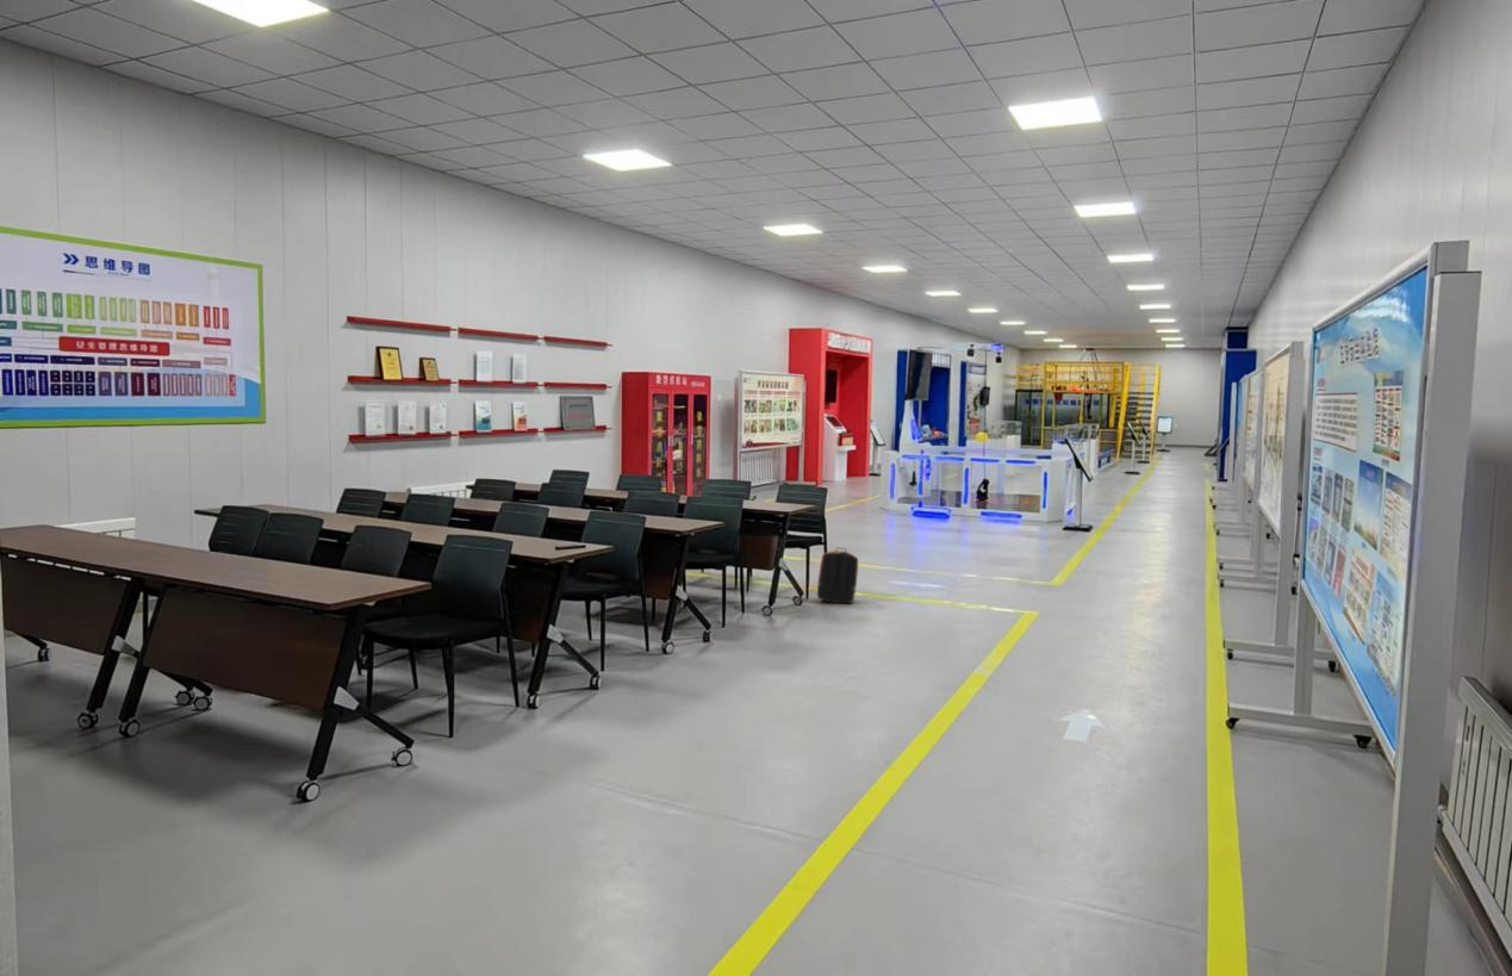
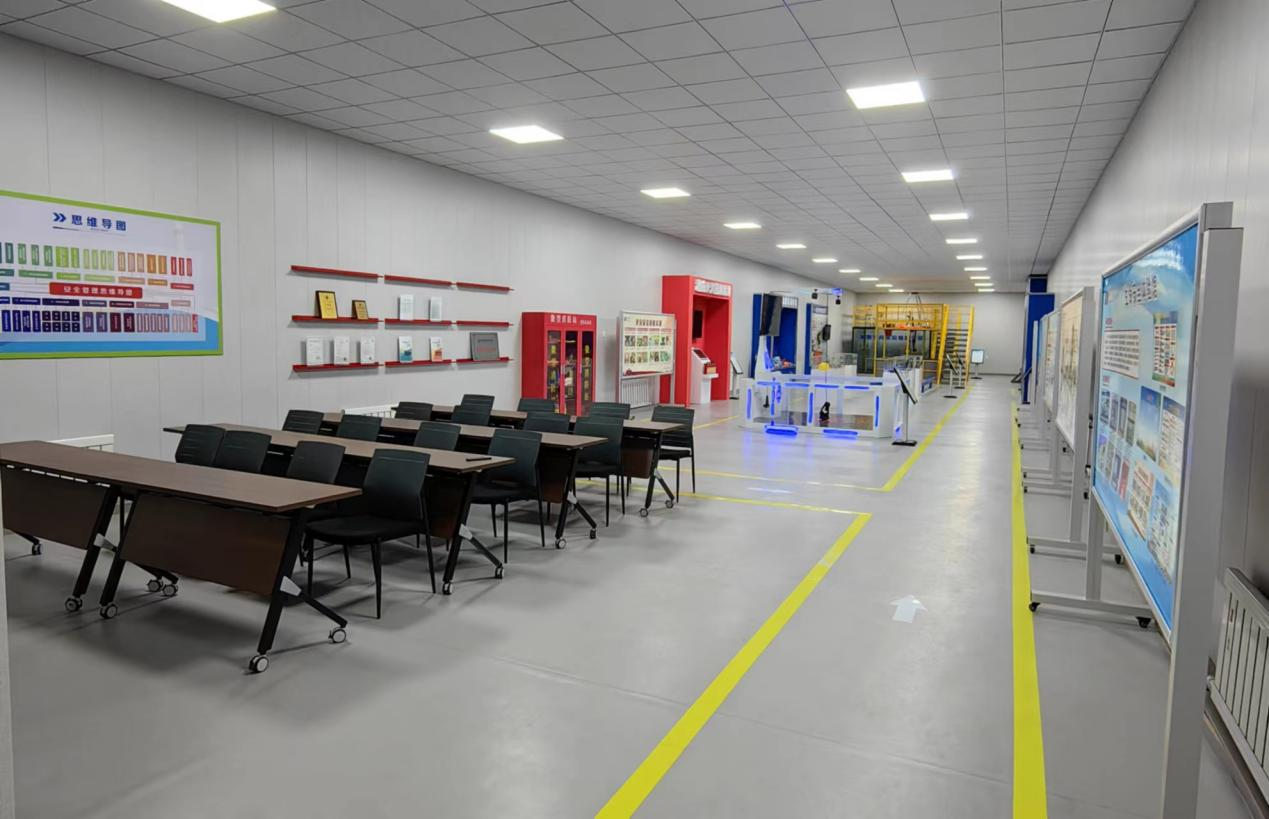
- backpack [816,546,859,604]
